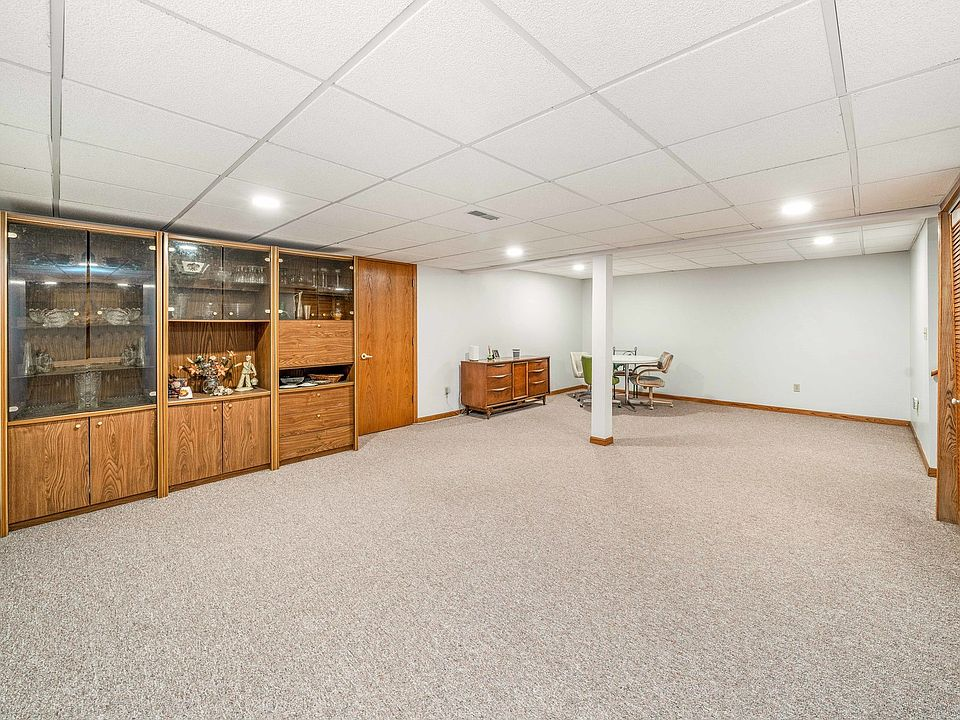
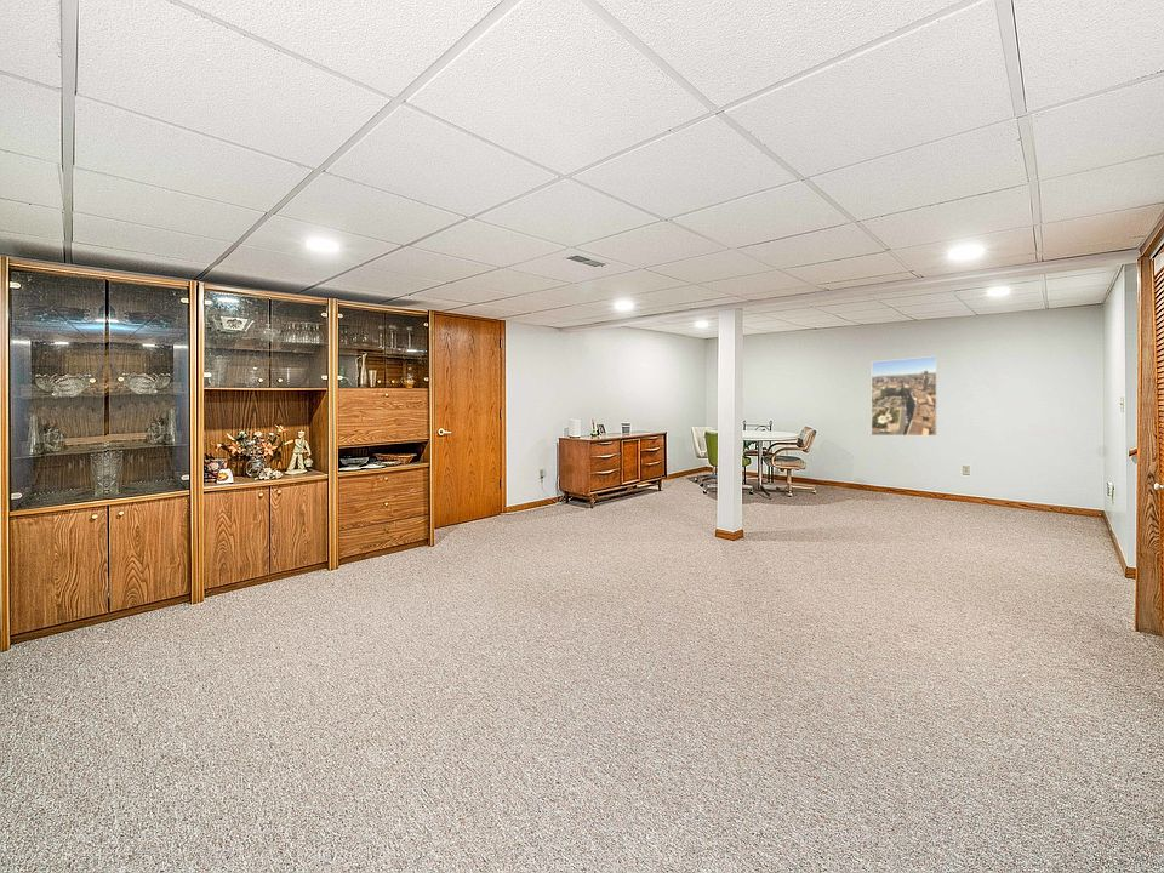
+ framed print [871,355,938,436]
